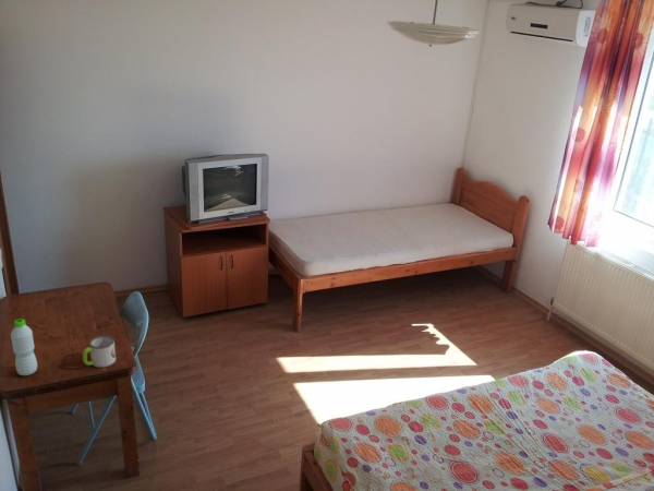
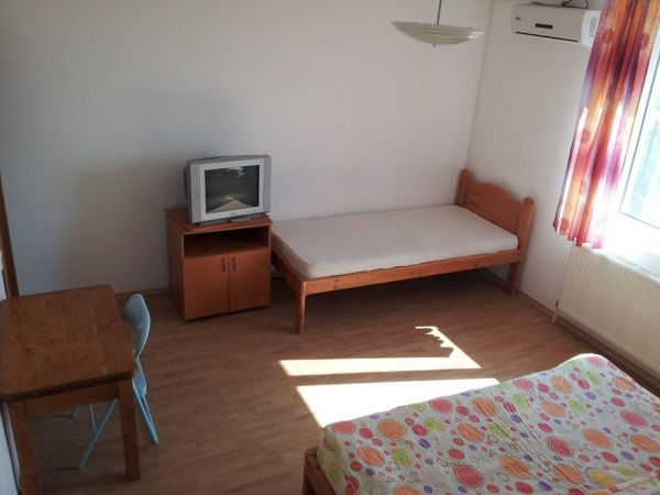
- water bottle [10,318,38,376]
- mug [82,334,117,369]
